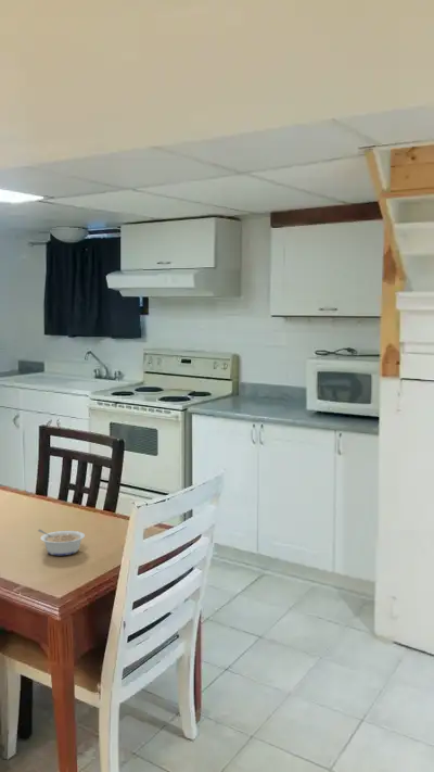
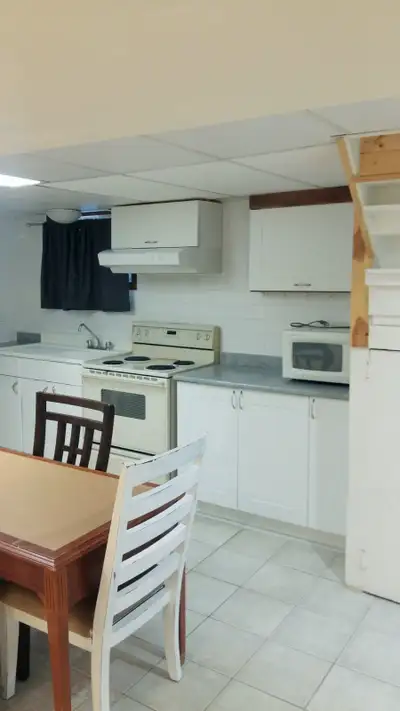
- legume [37,529,86,556]
